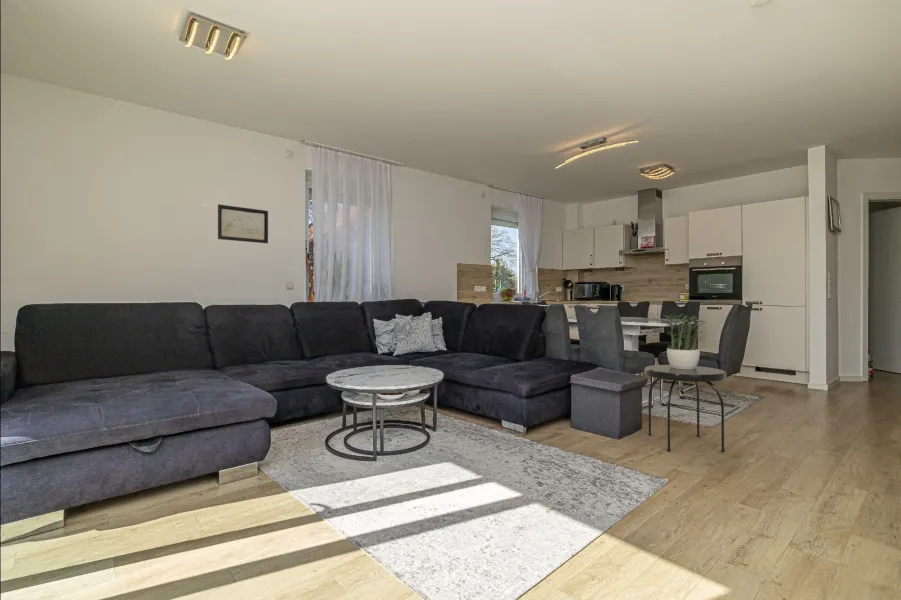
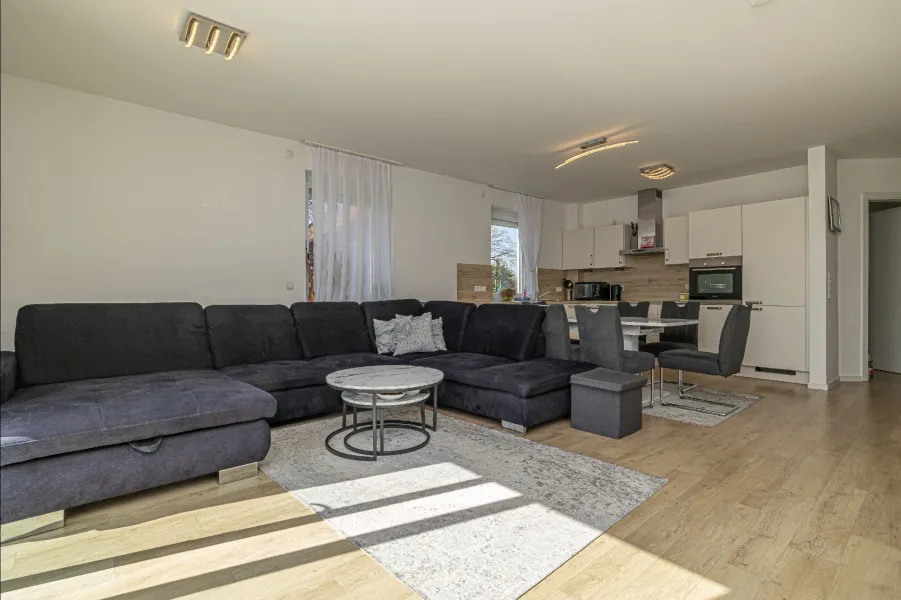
- wall art [217,203,269,244]
- potted plant [662,310,707,369]
- side table [644,364,727,453]
